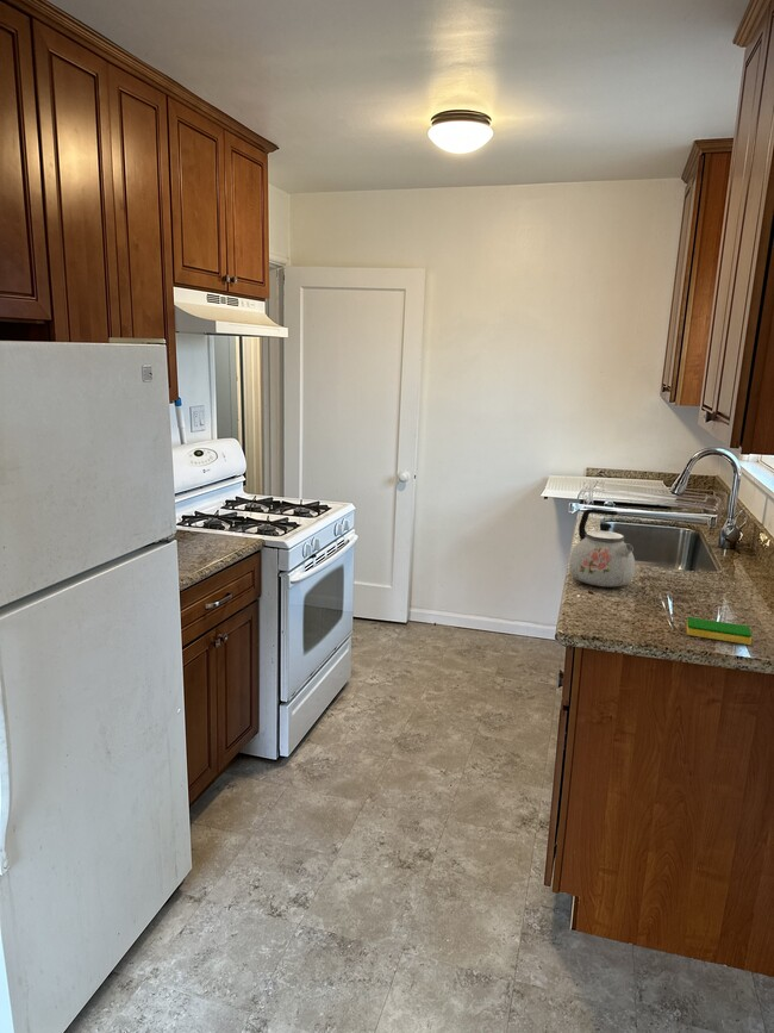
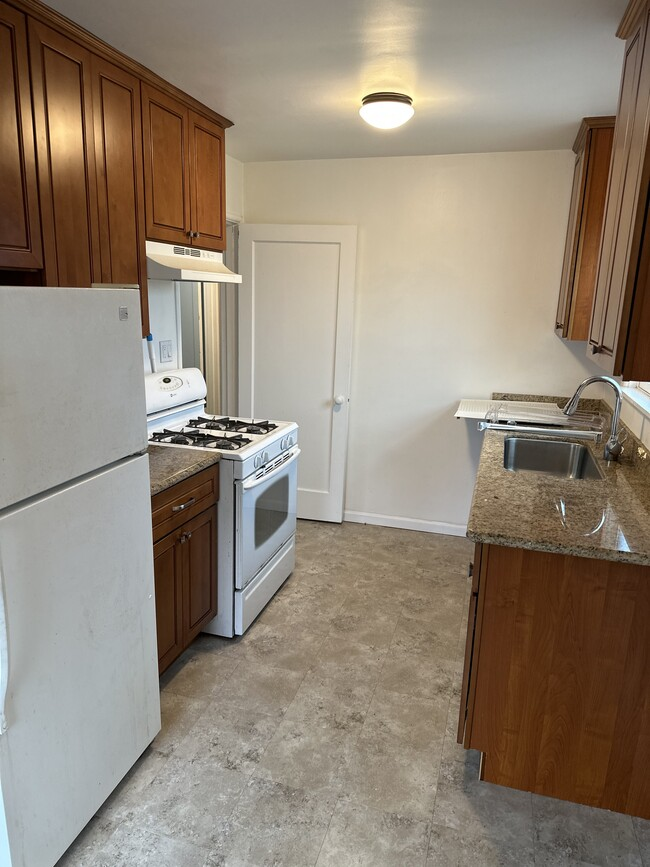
- dish sponge [686,616,753,646]
- kettle [568,508,636,587]
